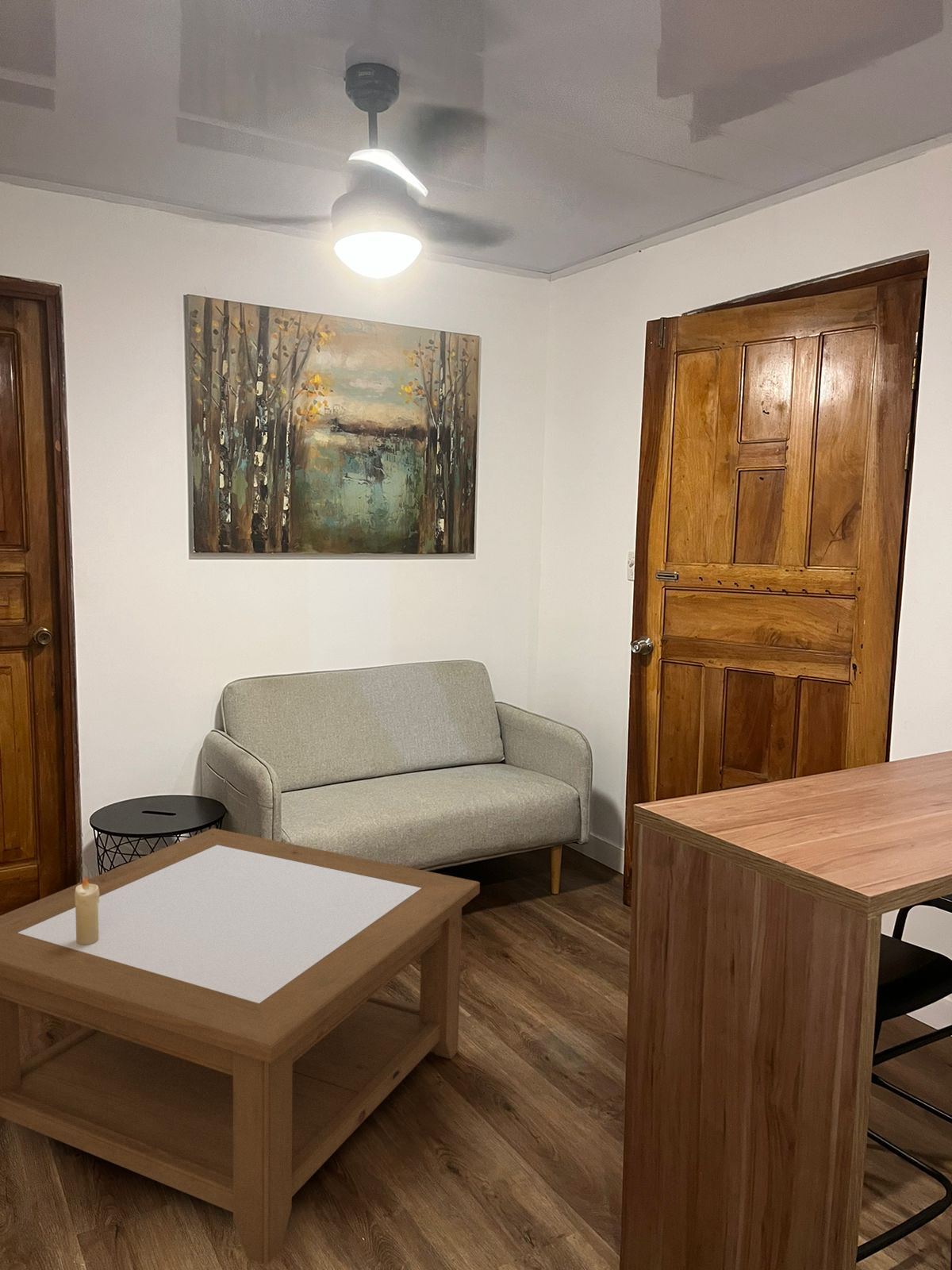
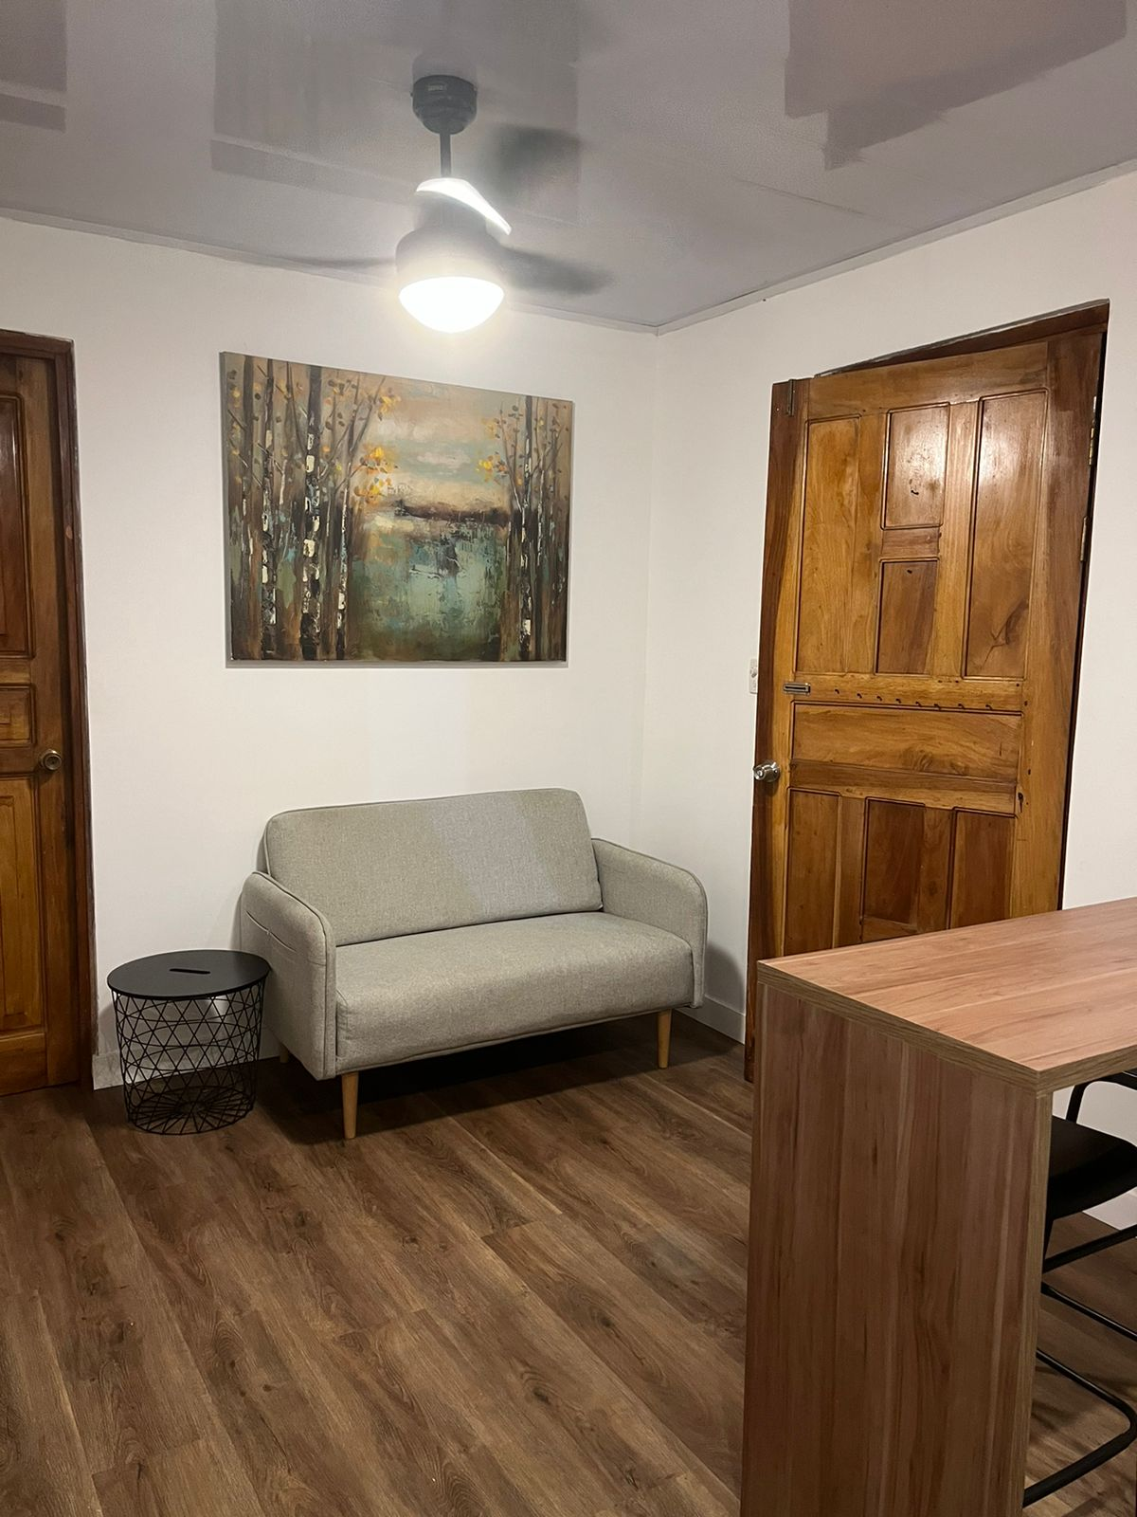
- candle [75,875,99,945]
- coffee table [0,828,481,1266]
